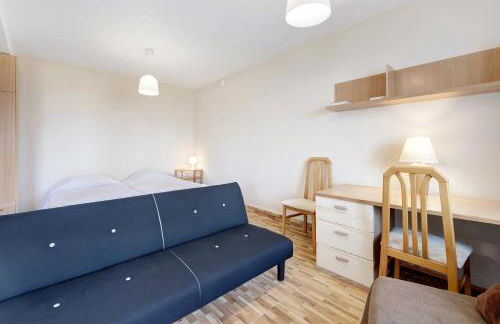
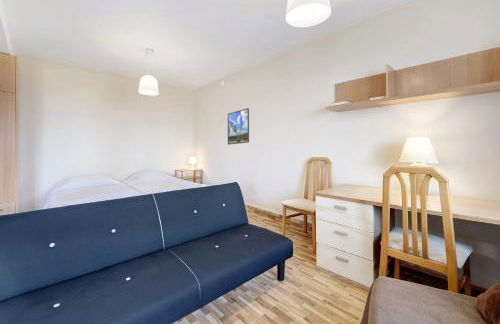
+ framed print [227,107,250,146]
